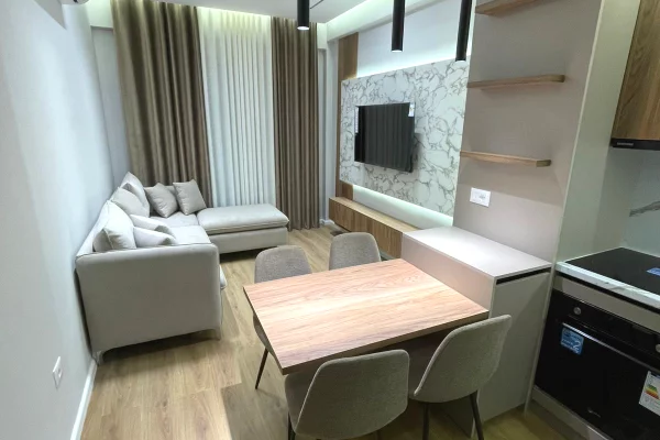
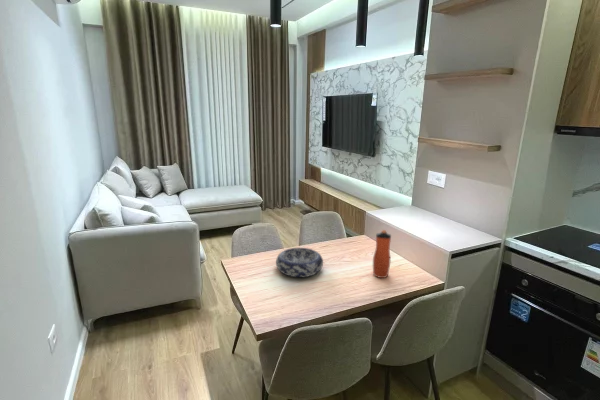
+ decorative bowl [275,247,324,278]
+ water bottle [372,229,392,279]
